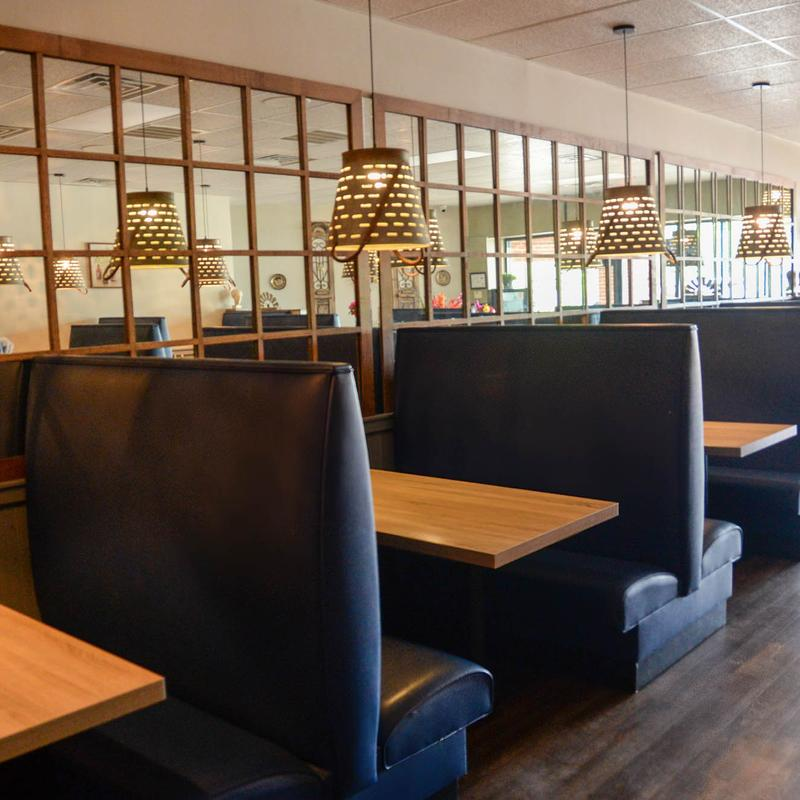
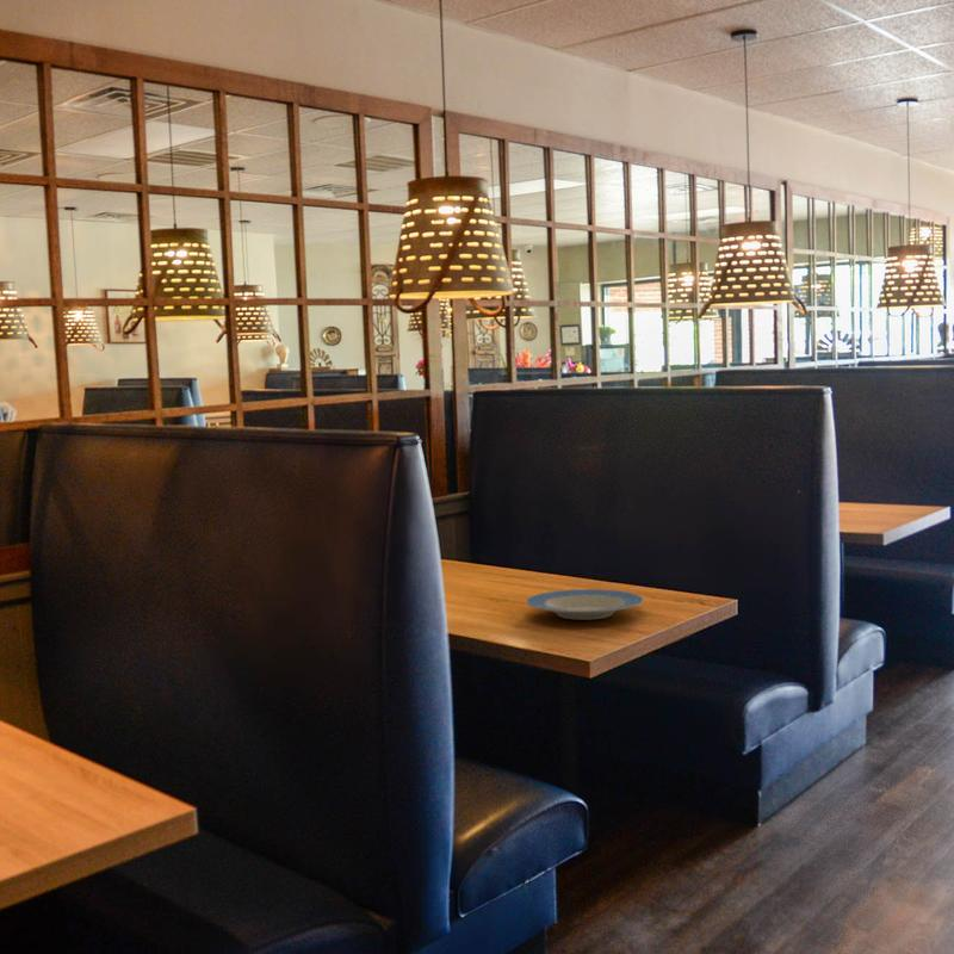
+ plate [525,588,645,621]
